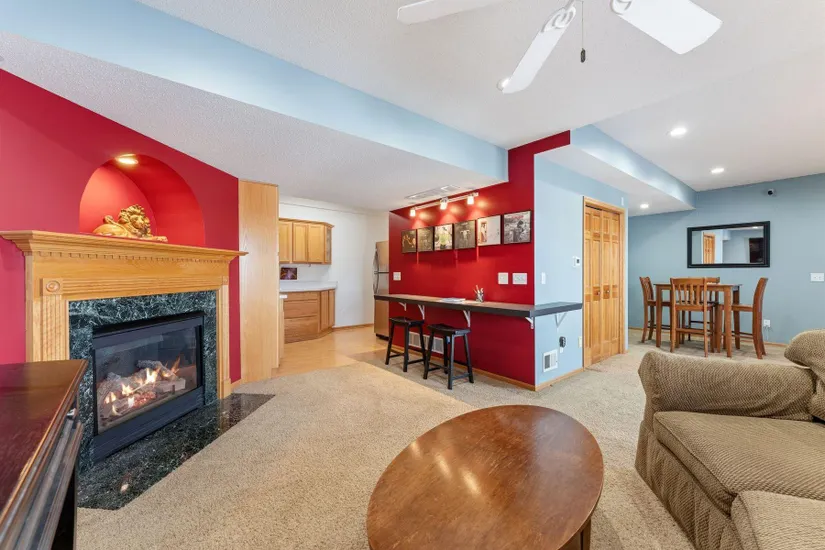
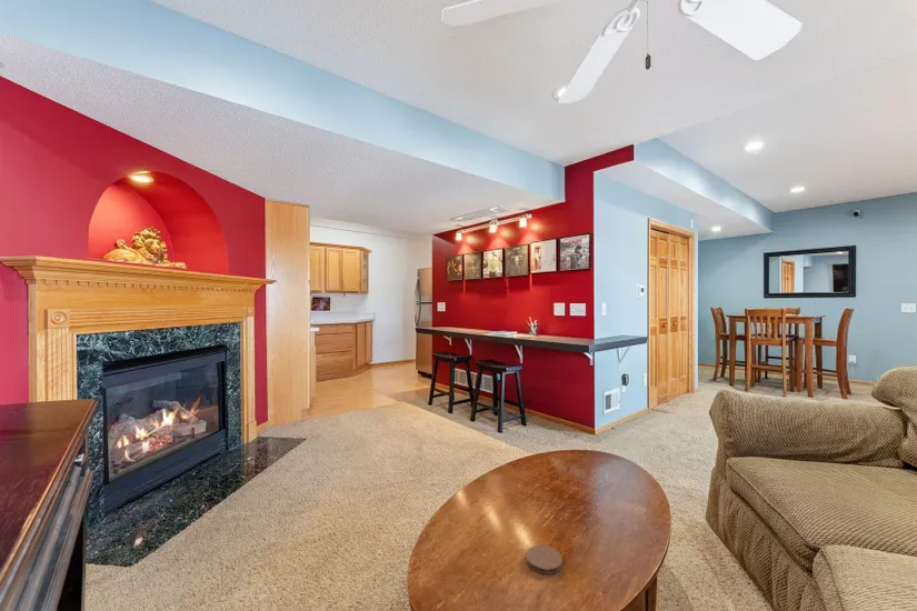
+ coaster [525,544,564,575]
